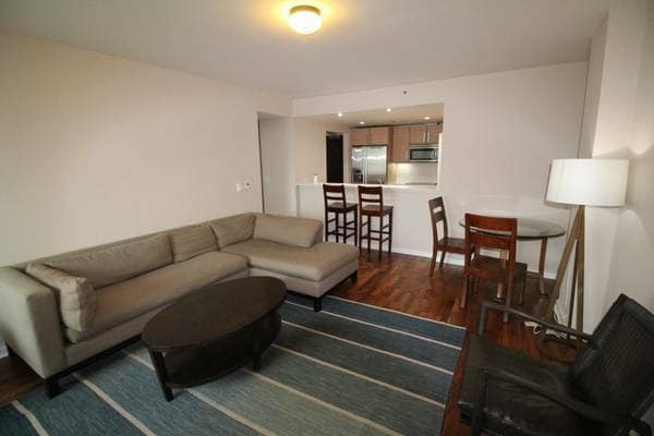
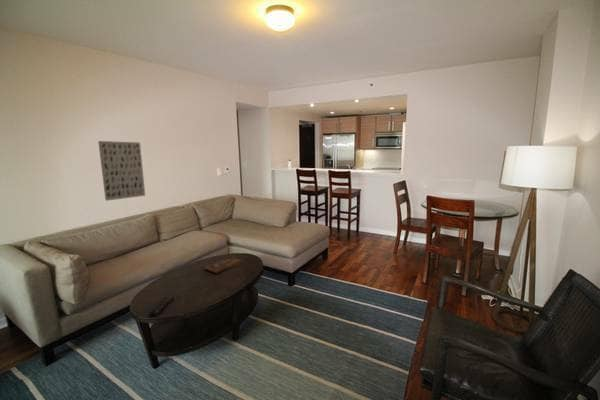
+ remote control [148,296,175,319]
+ bible [203,256,244,274]
+ wall art [97,140,146,202]
